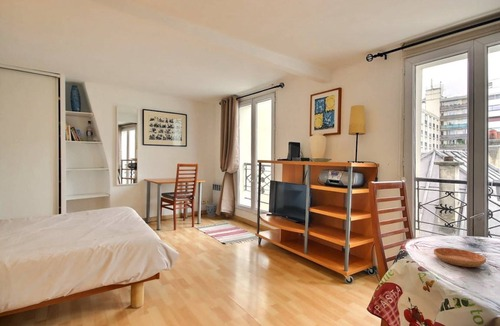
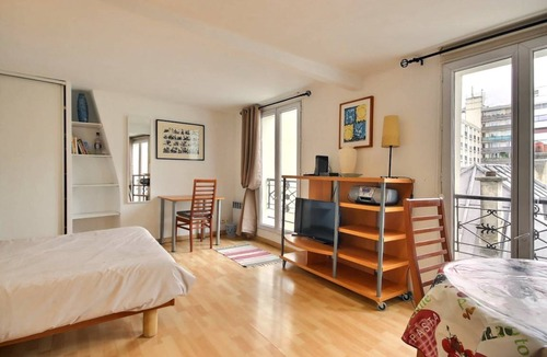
- saucer [433,247,487,268]
